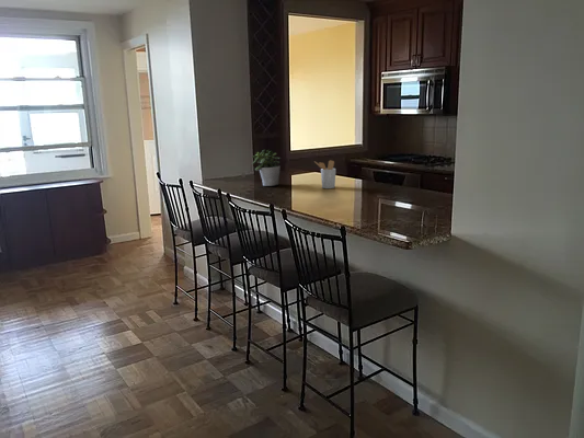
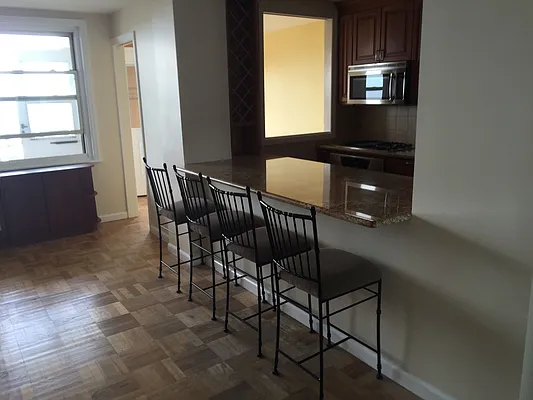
- utensil holder [314,159,336,189]
- potted plant [251,149,282,187]
